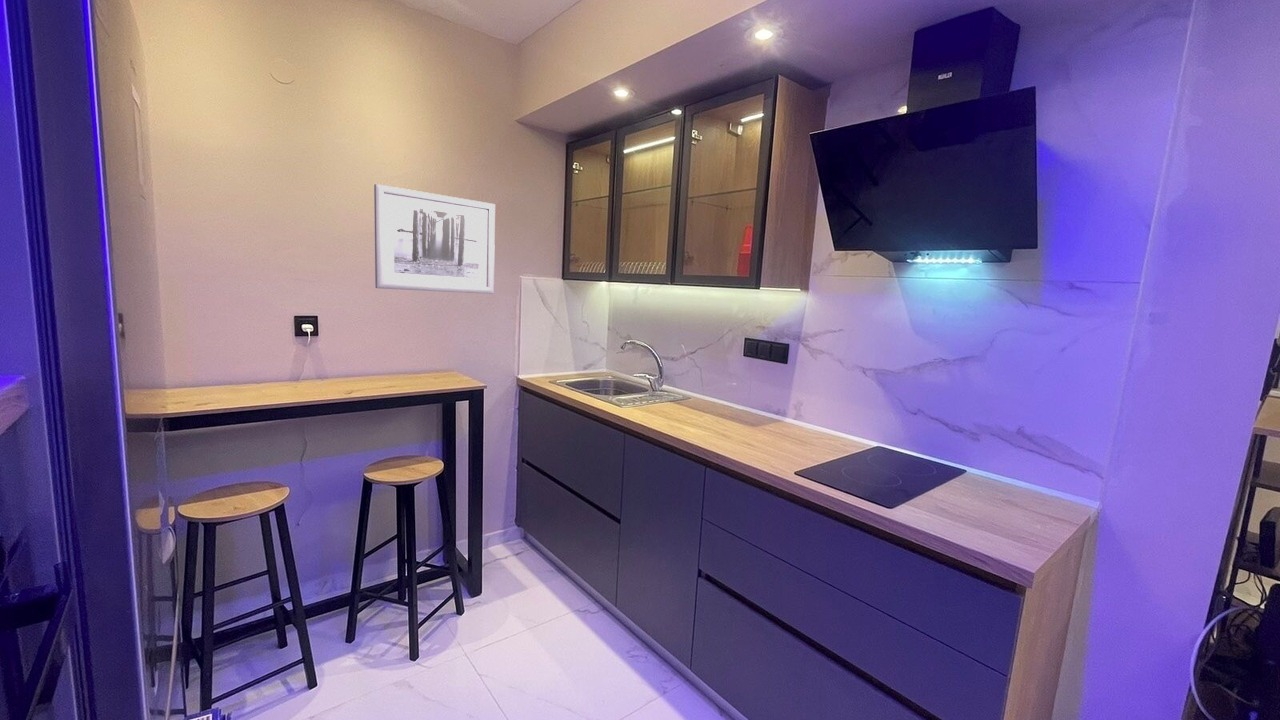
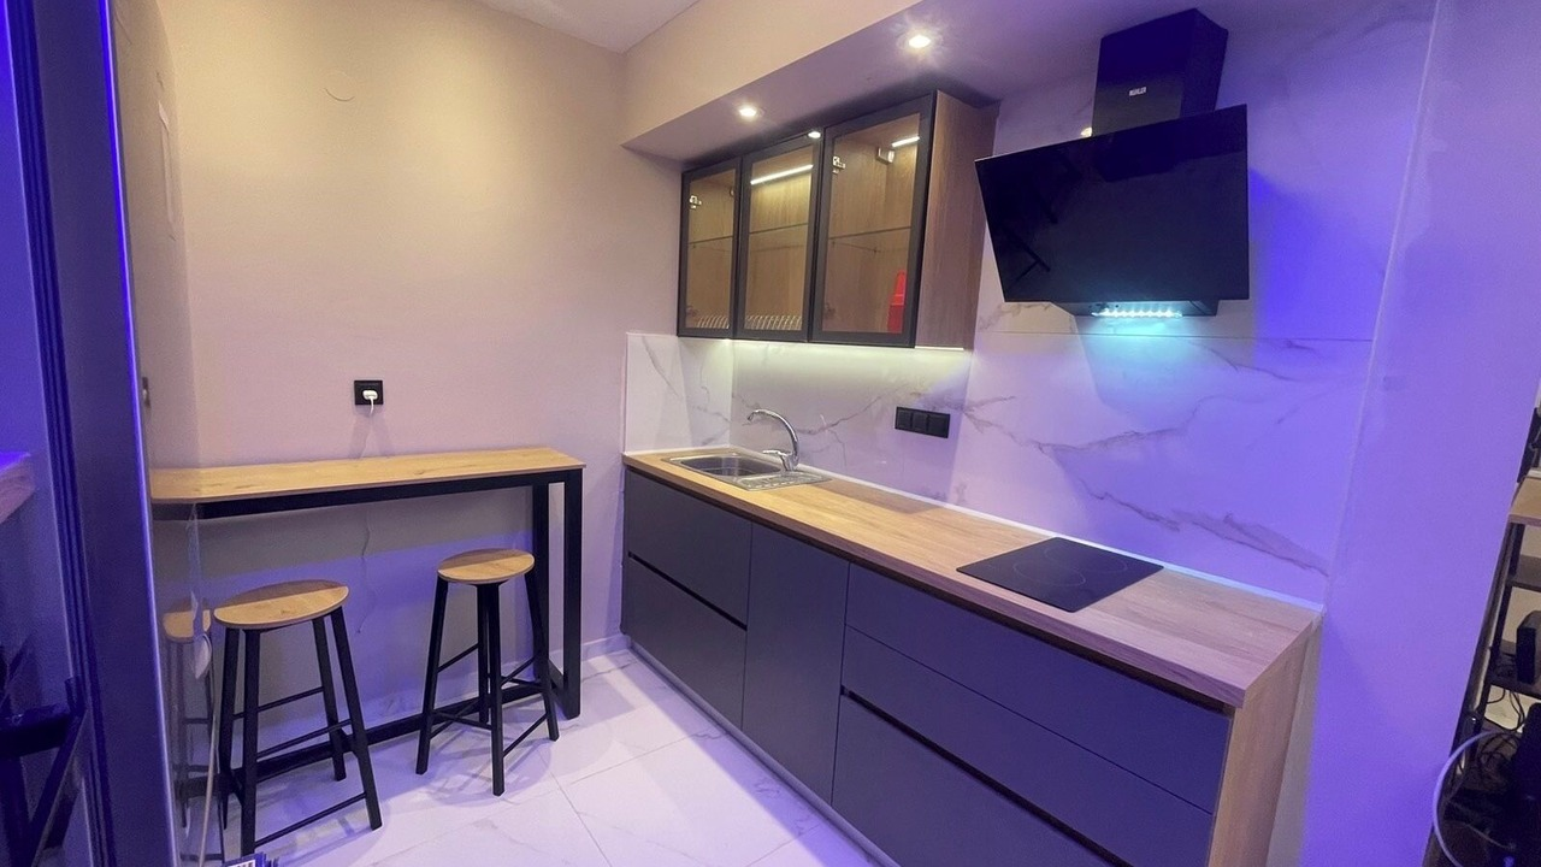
- wall art [373,183,496,295]
